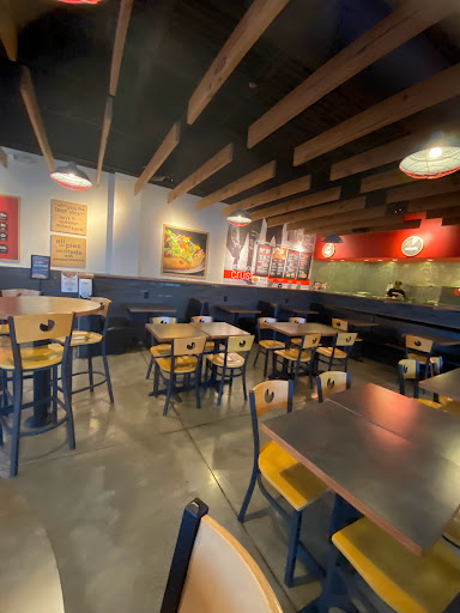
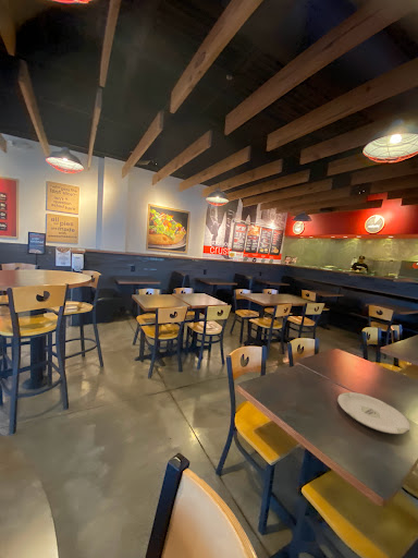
+ plate [336,391,411,435]
